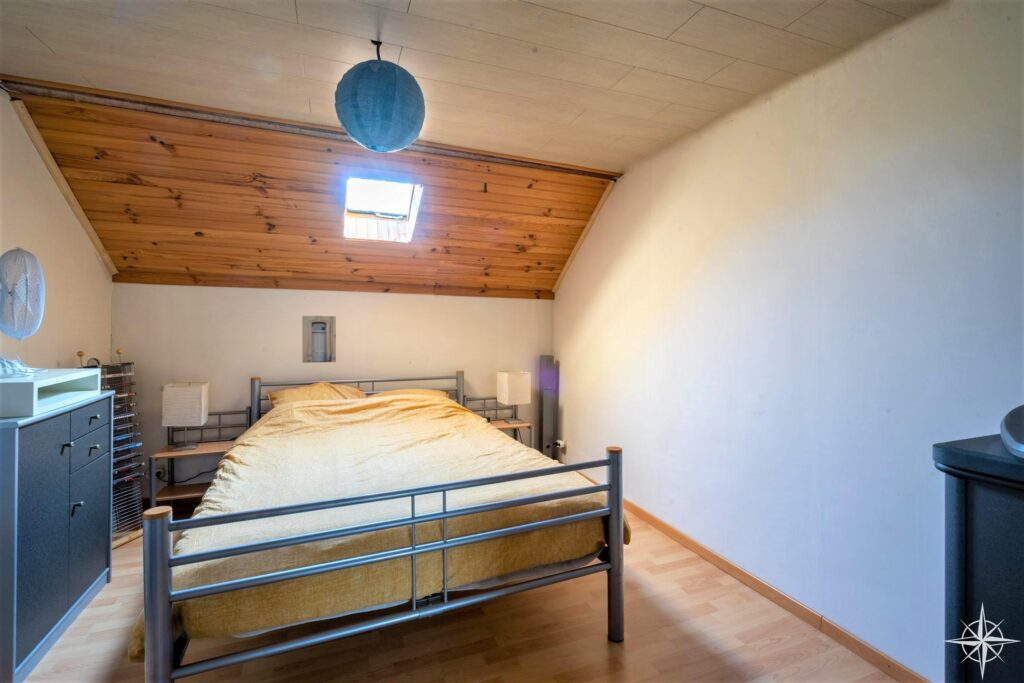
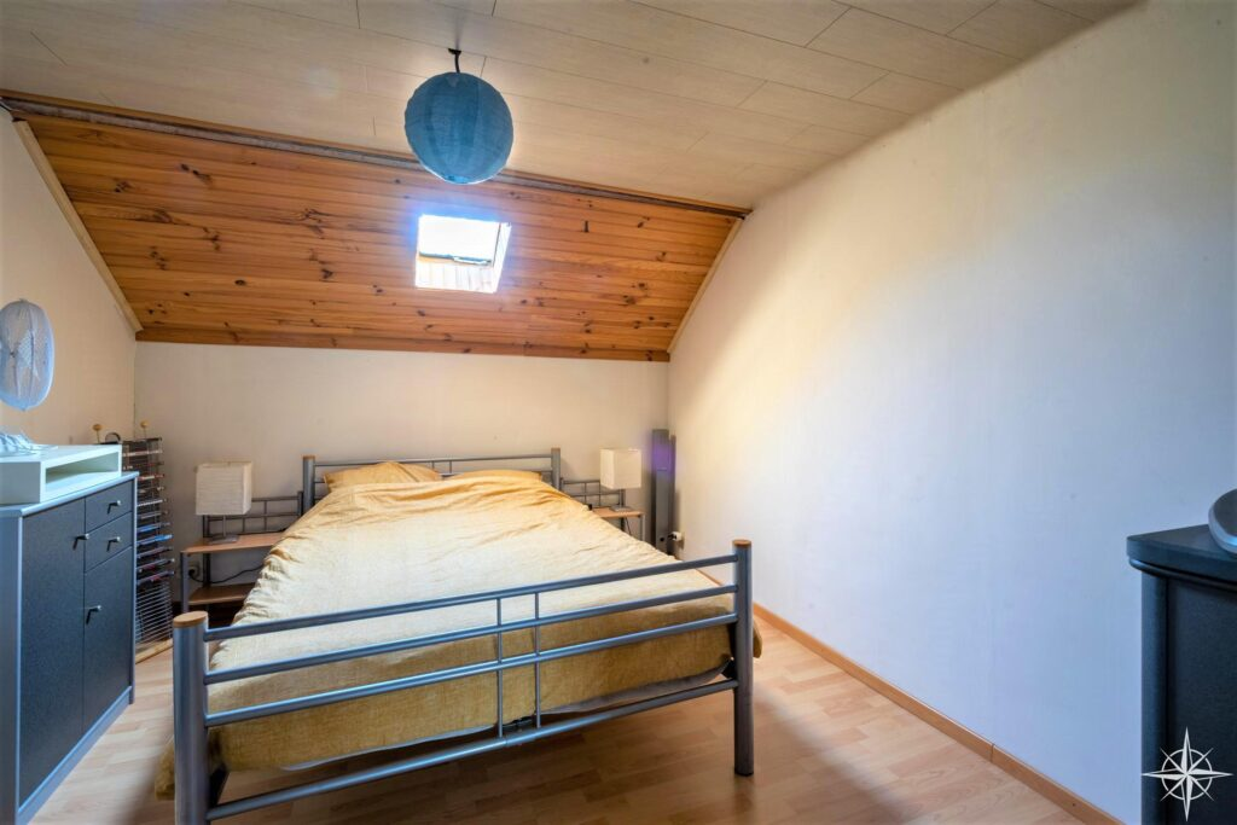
- wall art [301,315,337,364]
